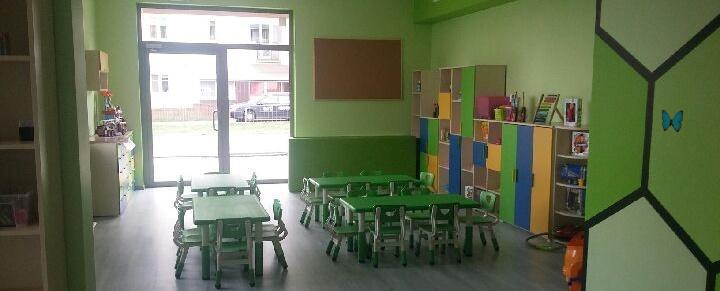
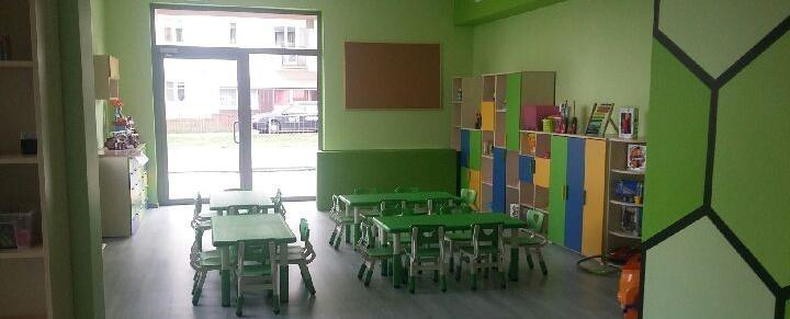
- decorative butterfly [661,109,684,133]
